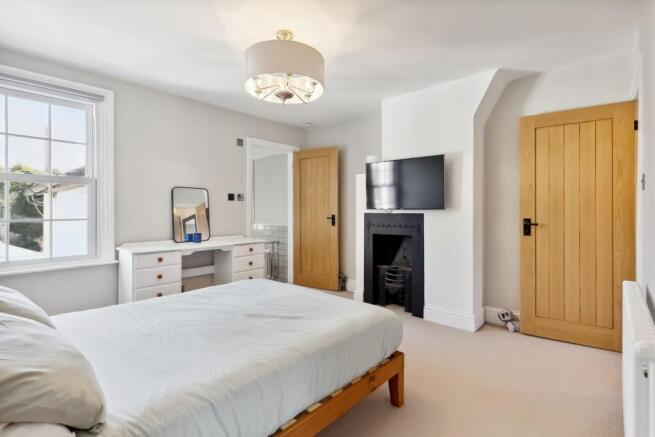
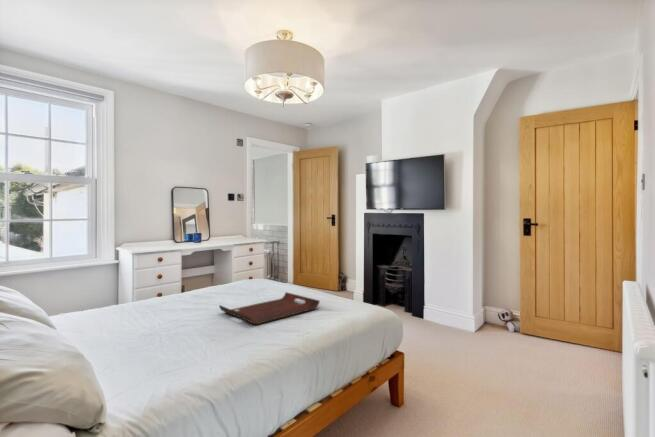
+ serving tray [218,291,321,325]
